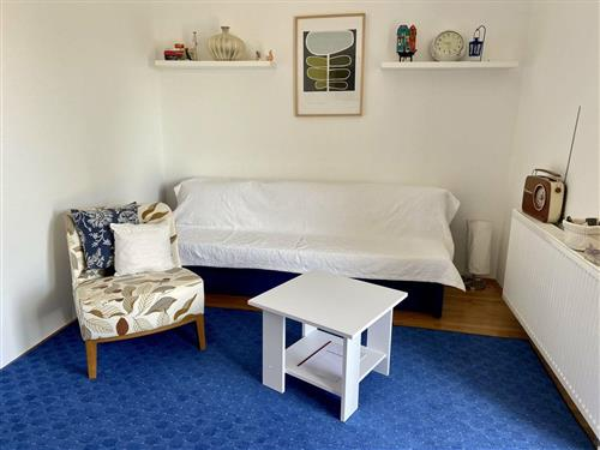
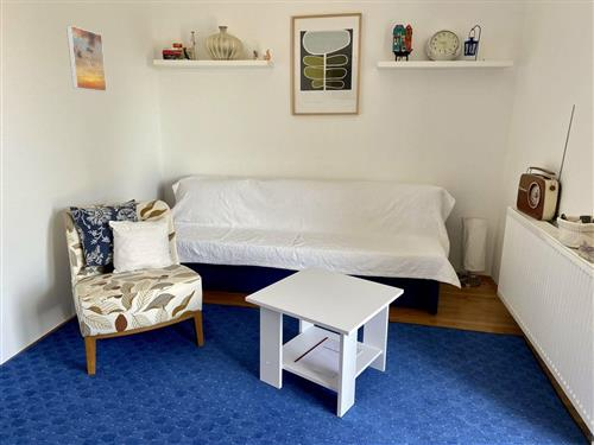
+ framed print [65,24,108,93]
